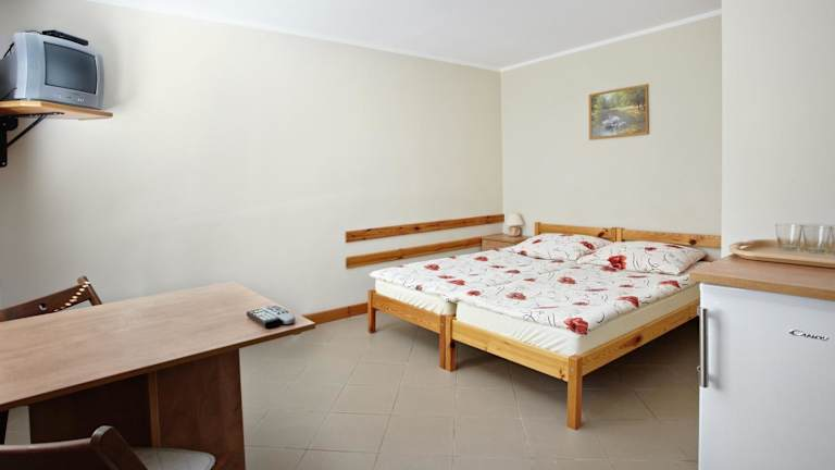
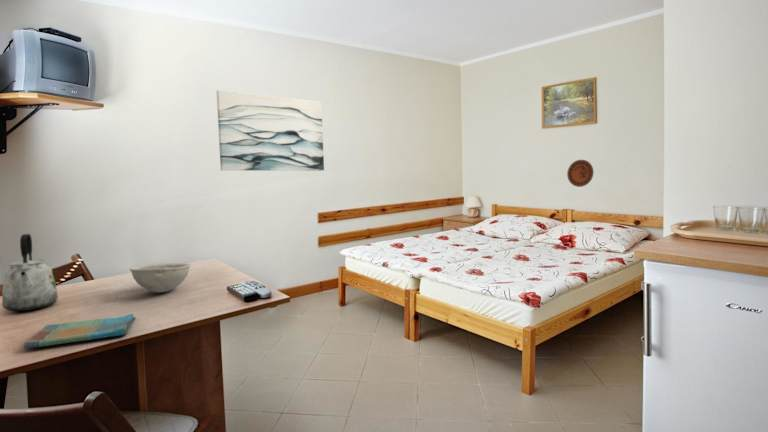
+ dish towel [23,312,137,349]
+ kettle [1,233,59,312]
+ bowl [129,262,192,294]
+ wall art [216,89,325,172]
+ decorative plate [566,159,595,188]
